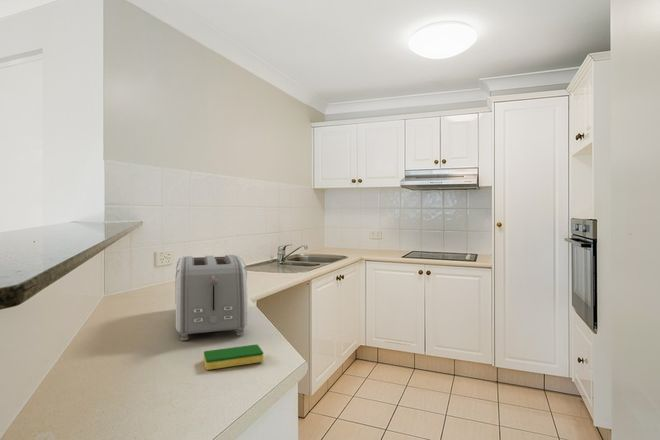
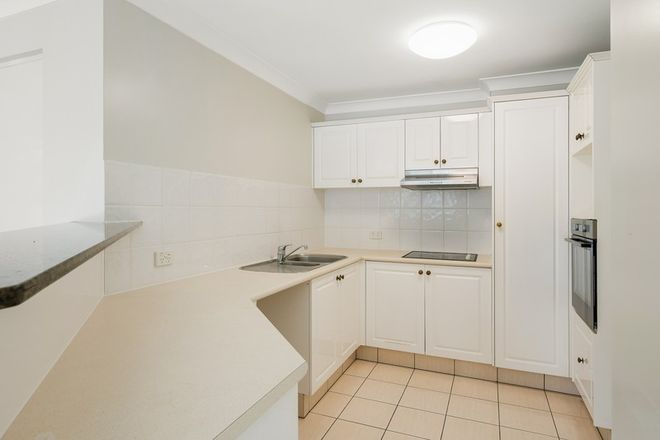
- dish sponge [203,343,264,371]
- toaster [175,254,249,341]
